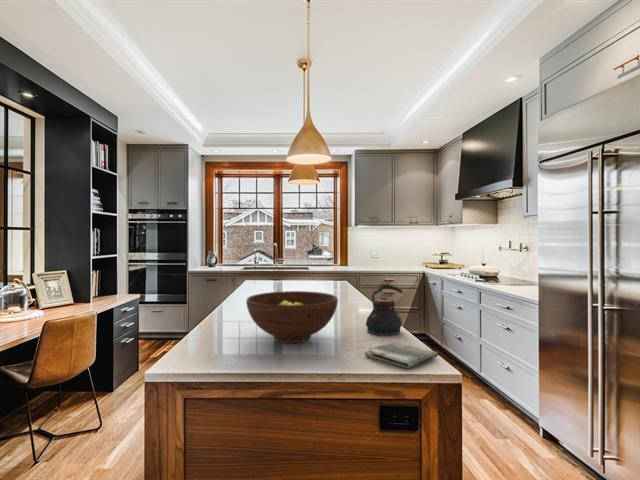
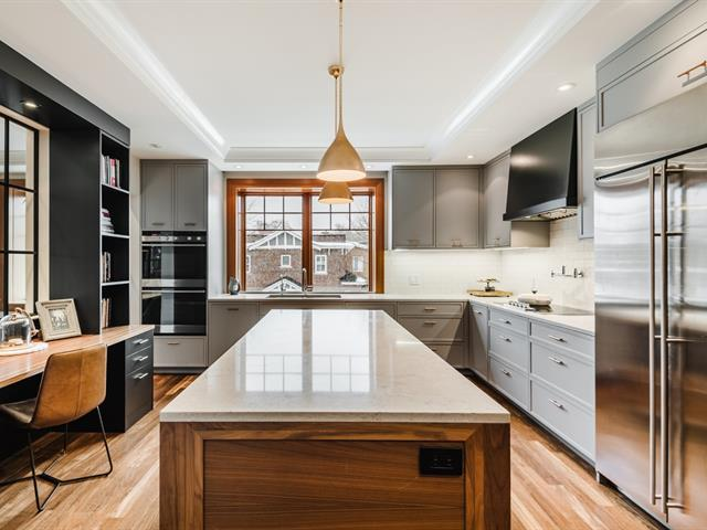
- fruit bowl [245,290,339,344]
- dish towel [364,341,439,369]
- teapot [365,283,407,336]
